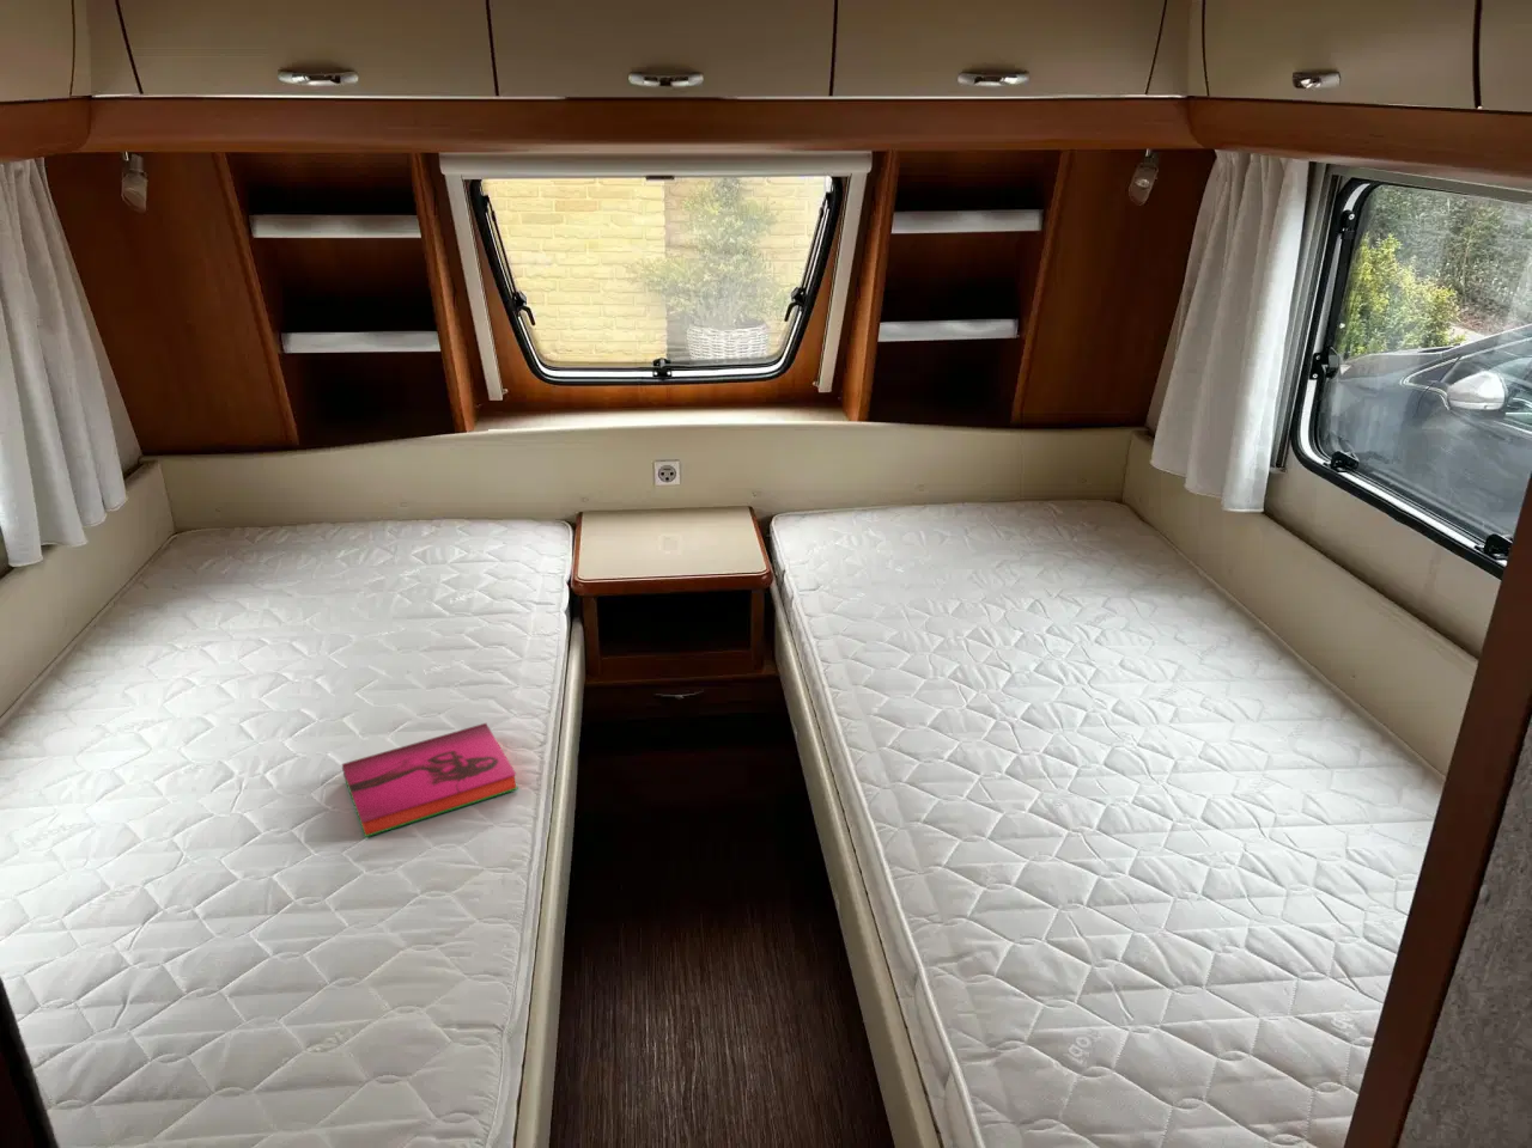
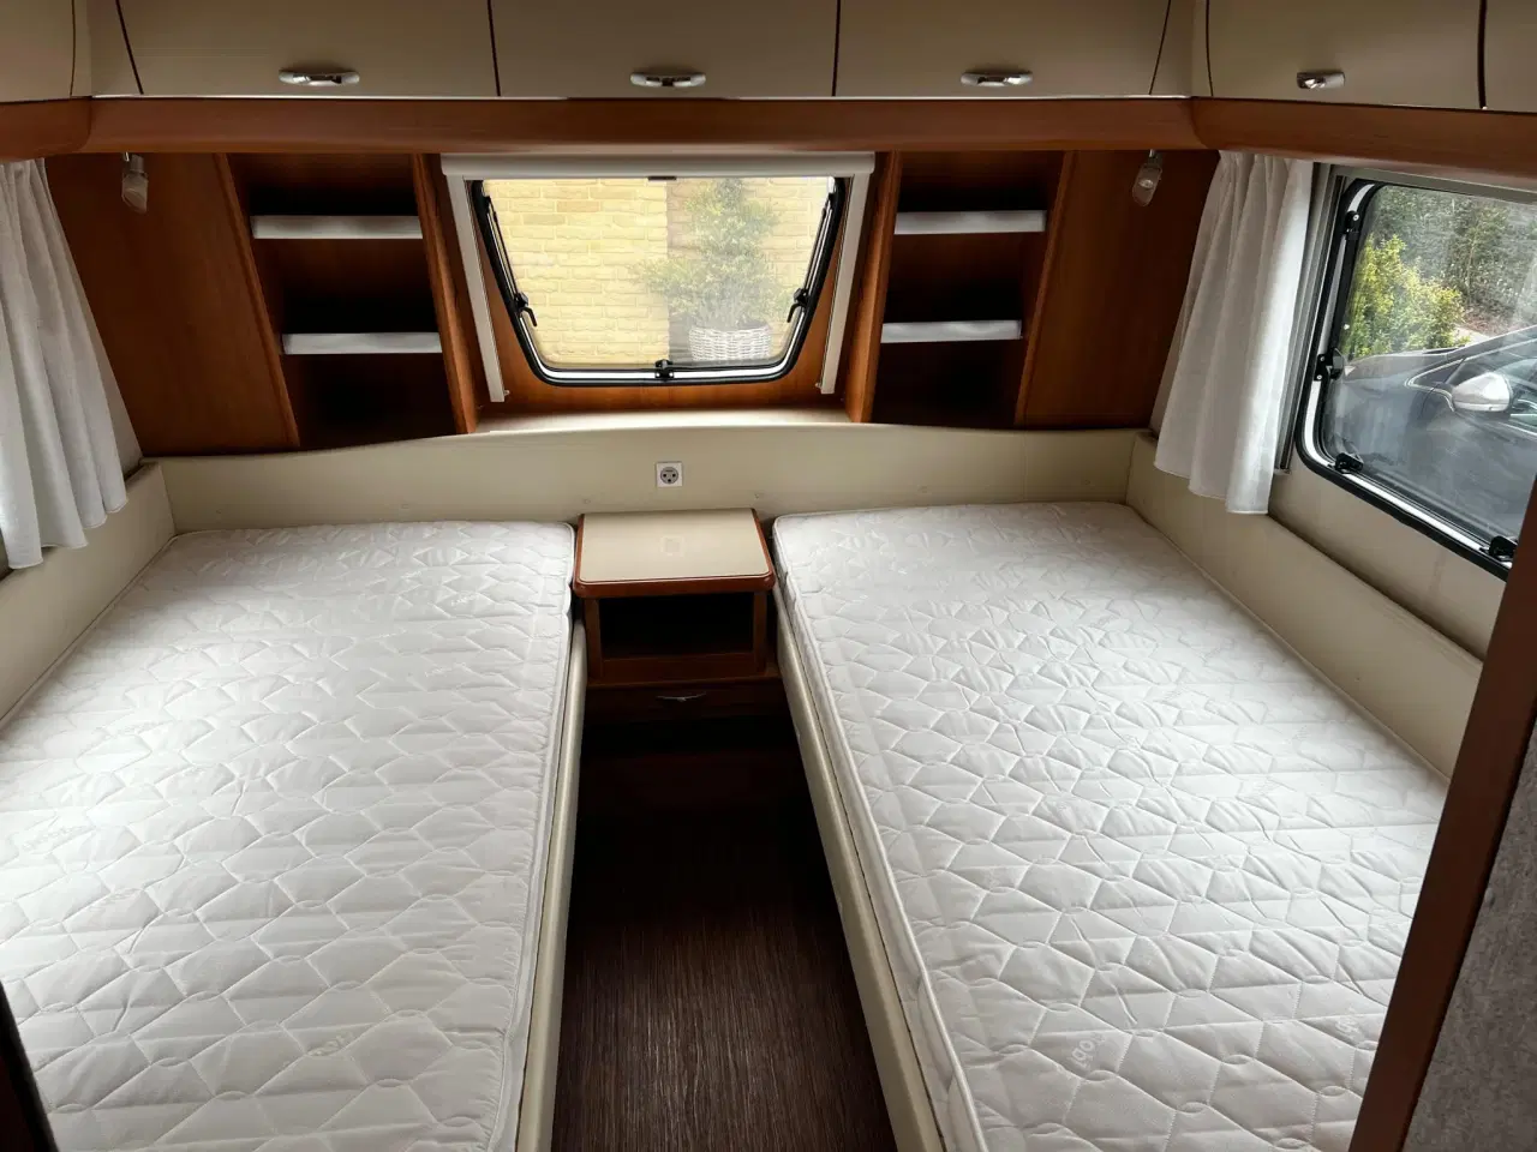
- hardback book [340,722,520,838]
